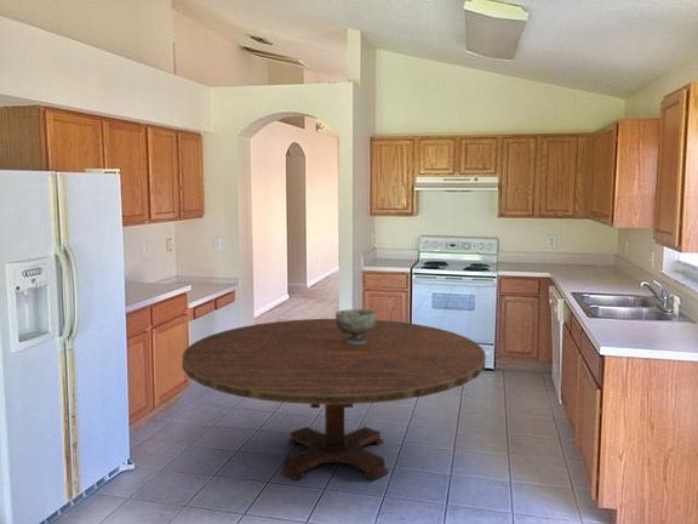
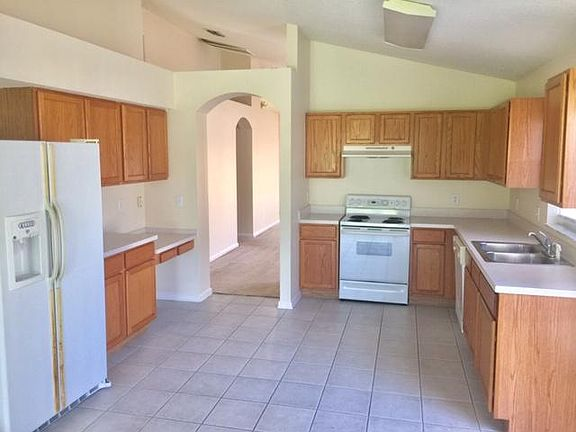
- dining table [181,318,487,482]
- decorative bowl [334,308,377,344]
